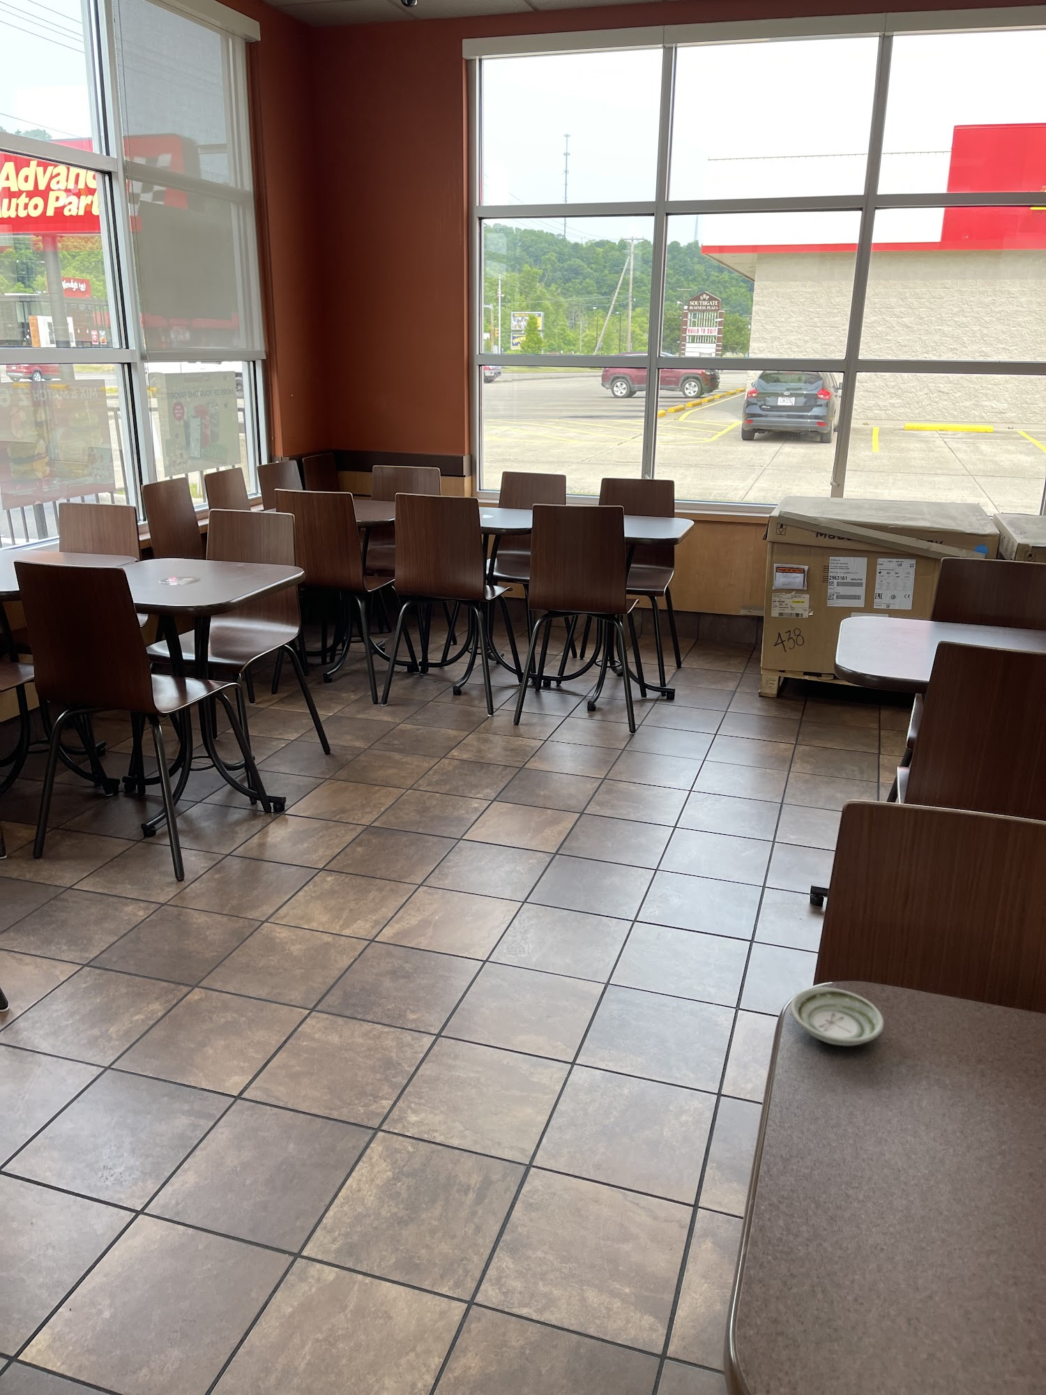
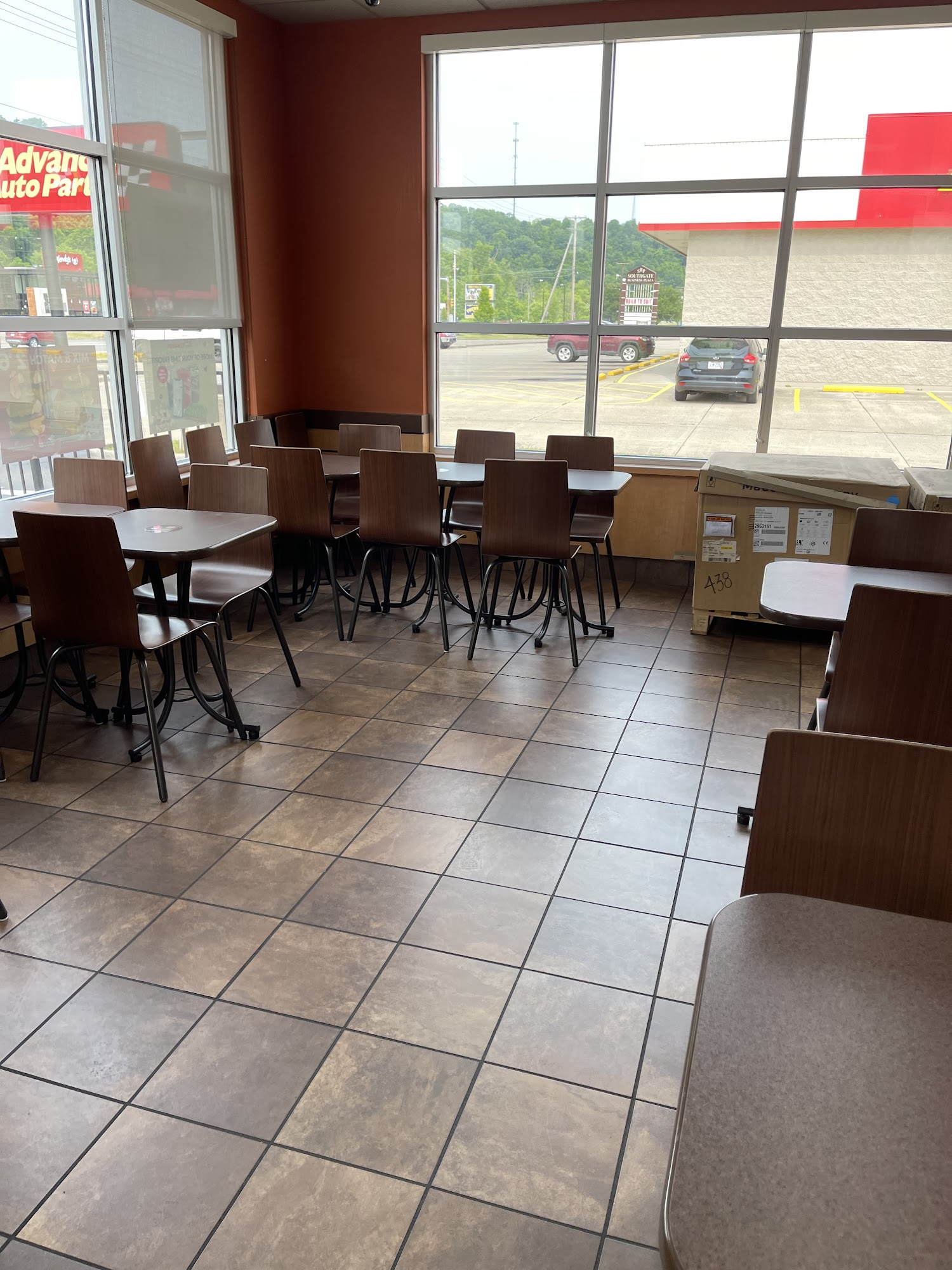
- saucer [789,987,884,1046]
